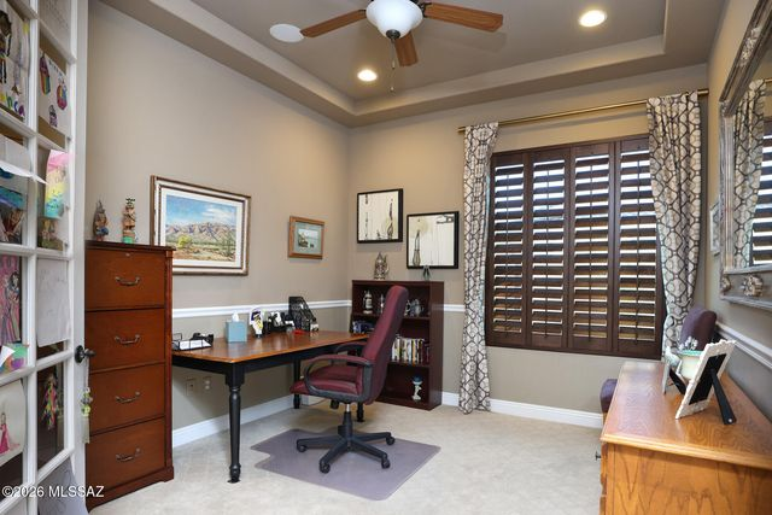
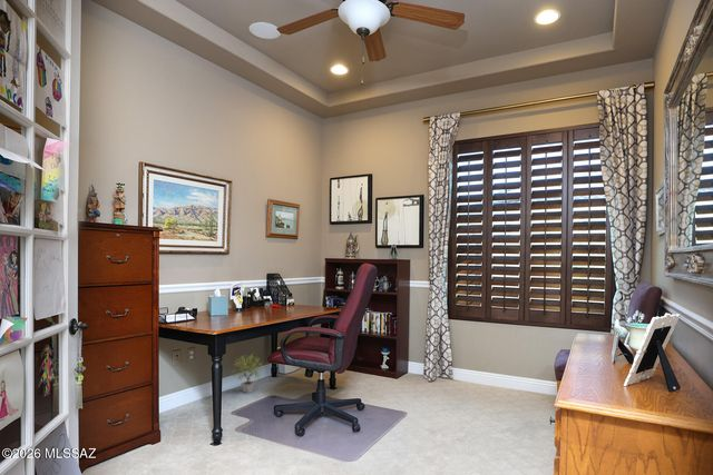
+ potted plant [229,350,265,394]
